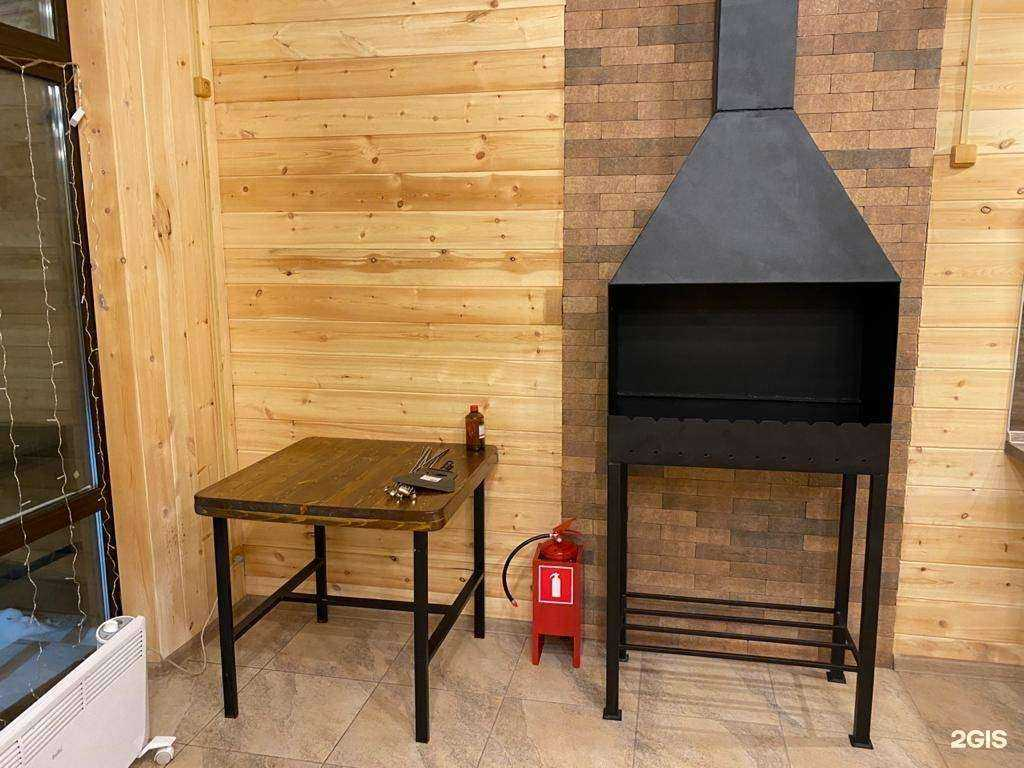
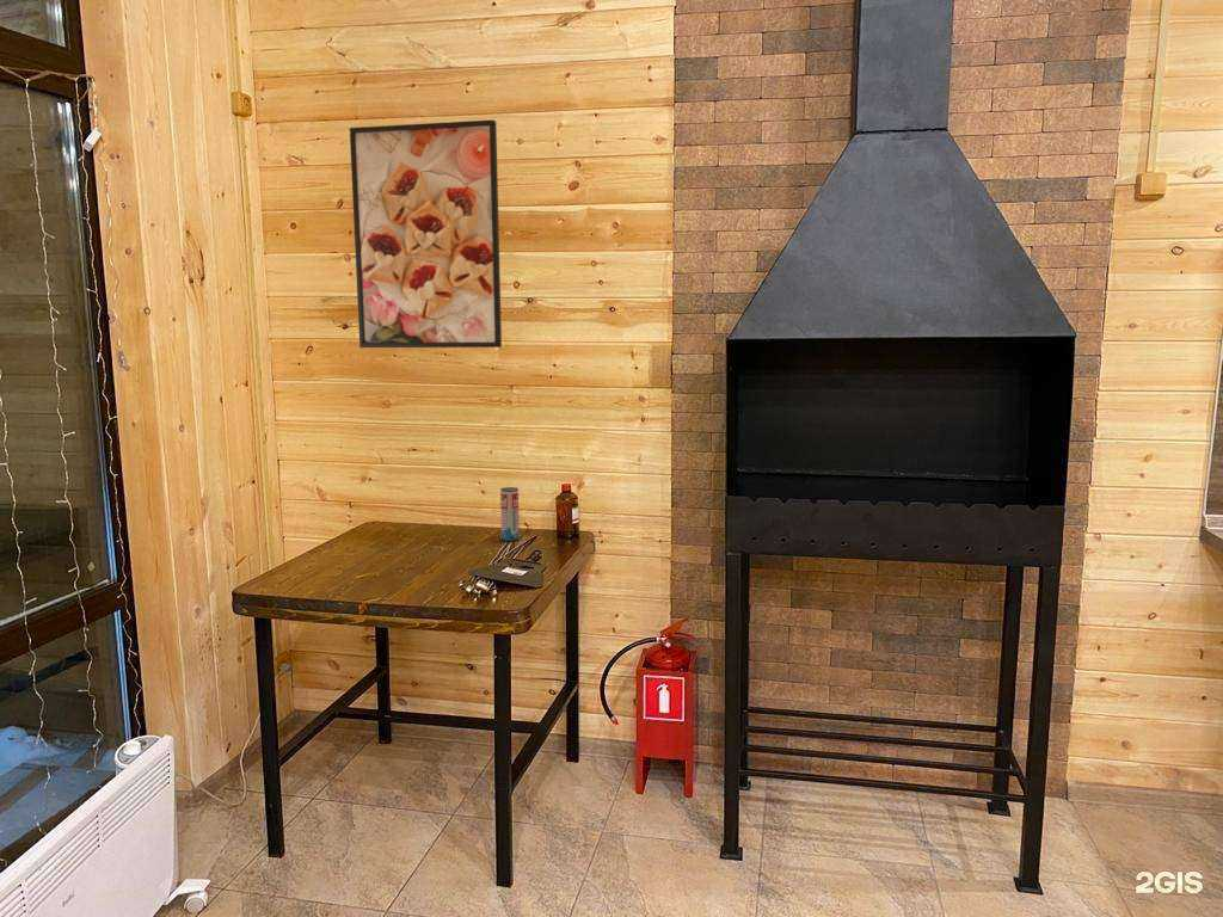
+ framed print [349,118,503,349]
+ beverage can [499,486,521,542]
